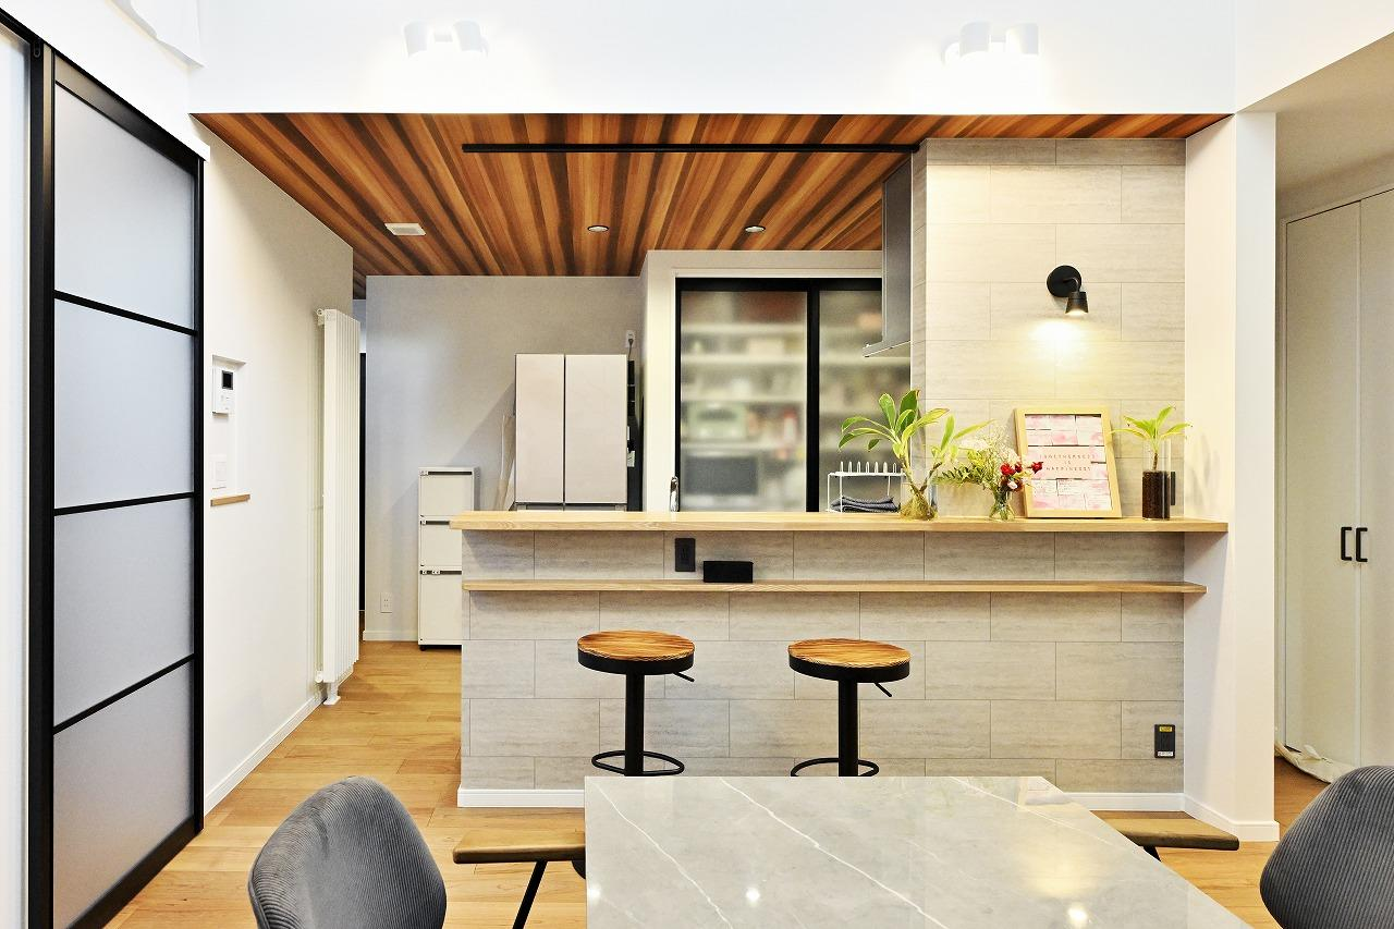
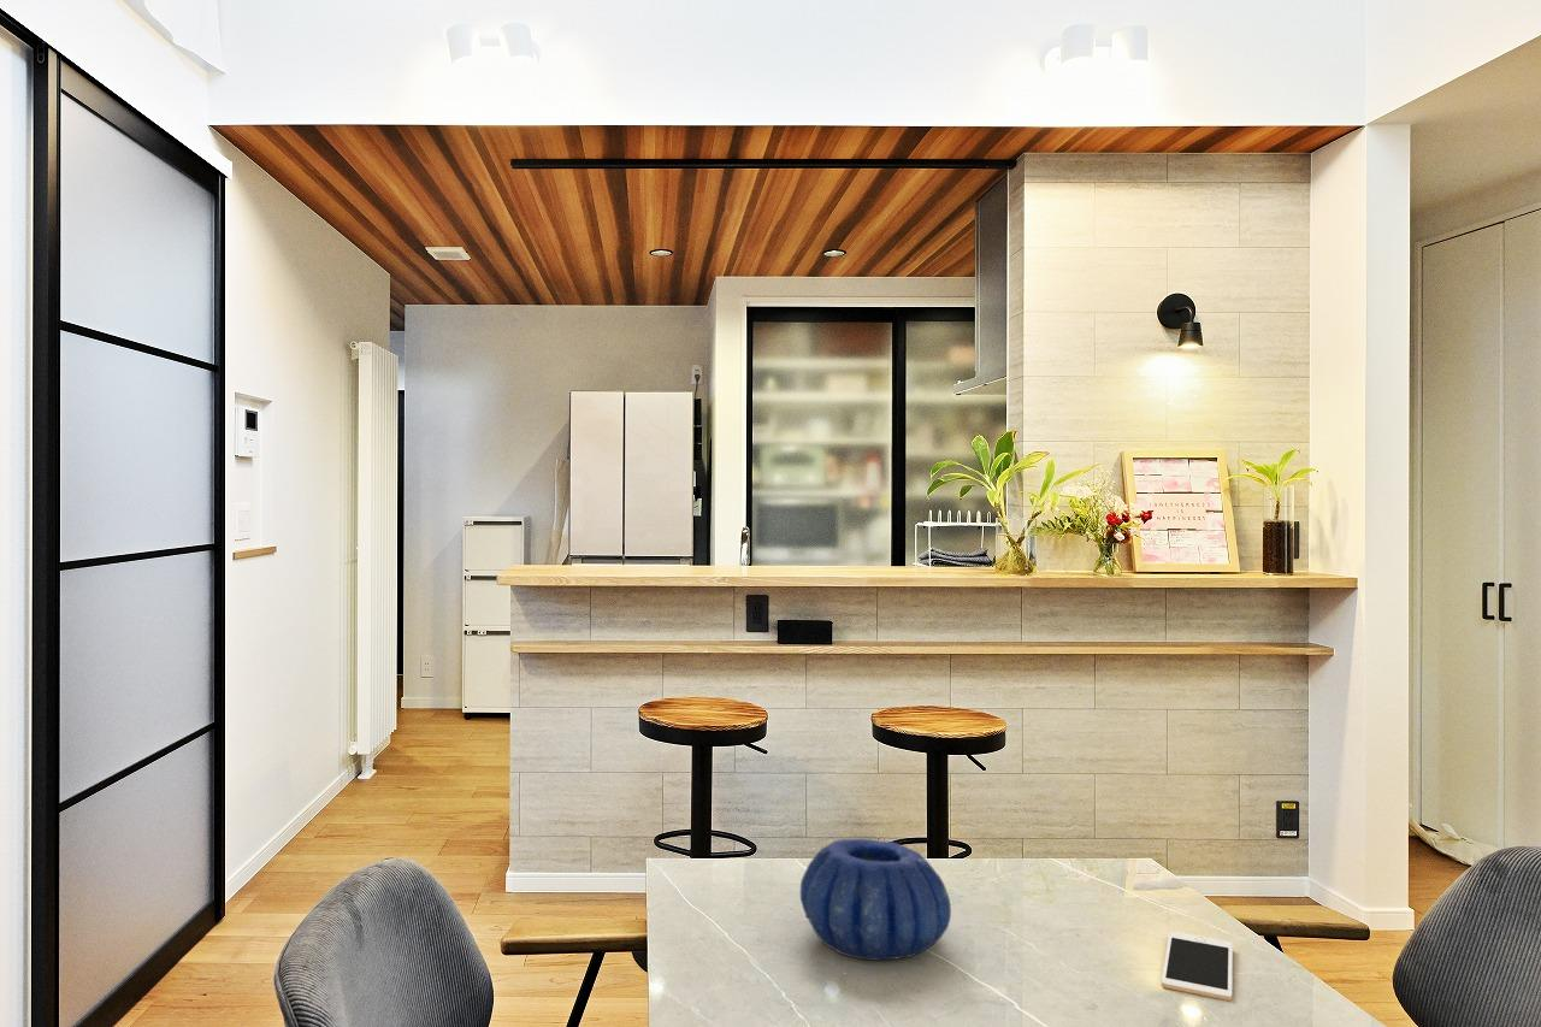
+ cell phone [1161,931,1234,1002]
+ decorative bowl [799,838,952,962]
